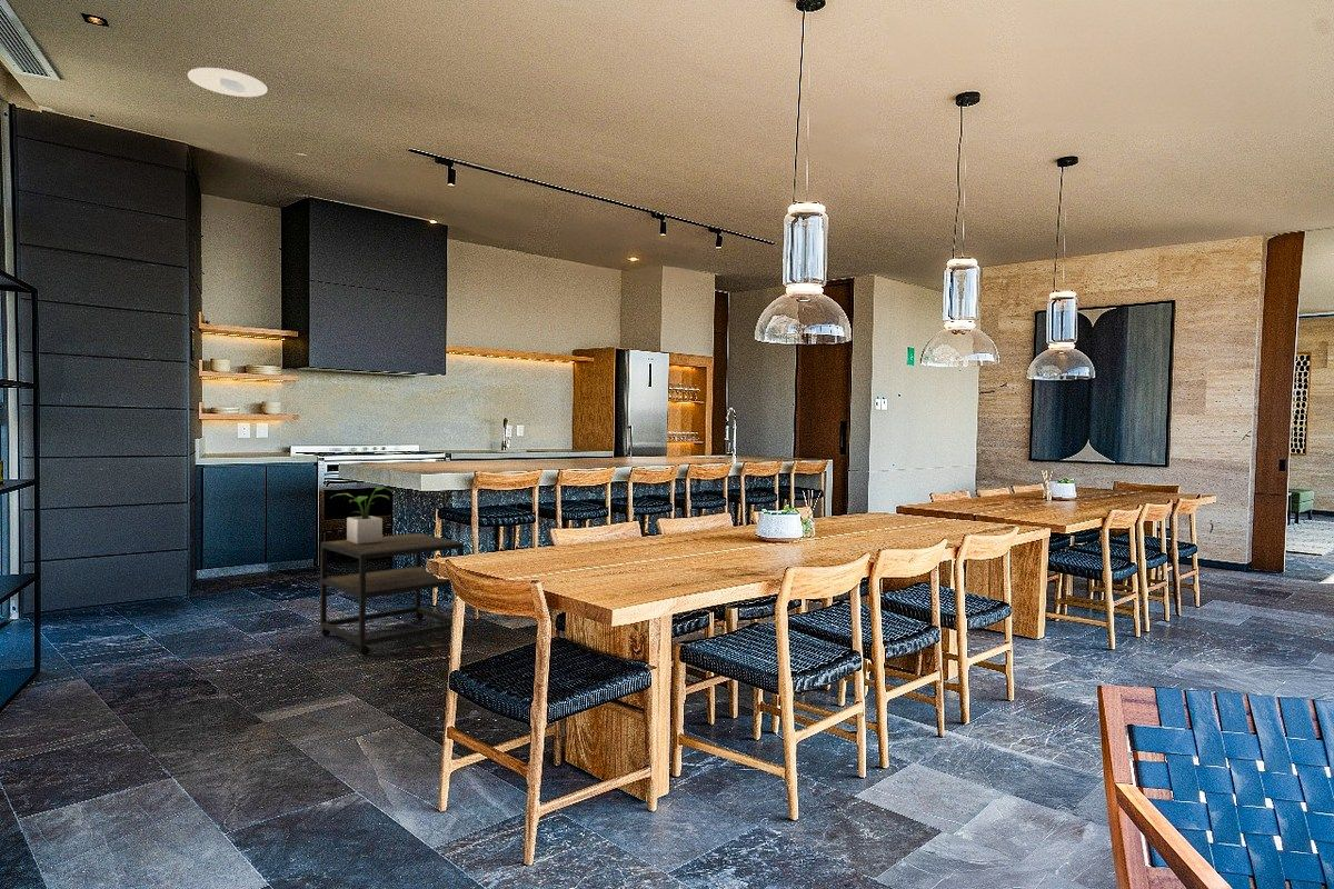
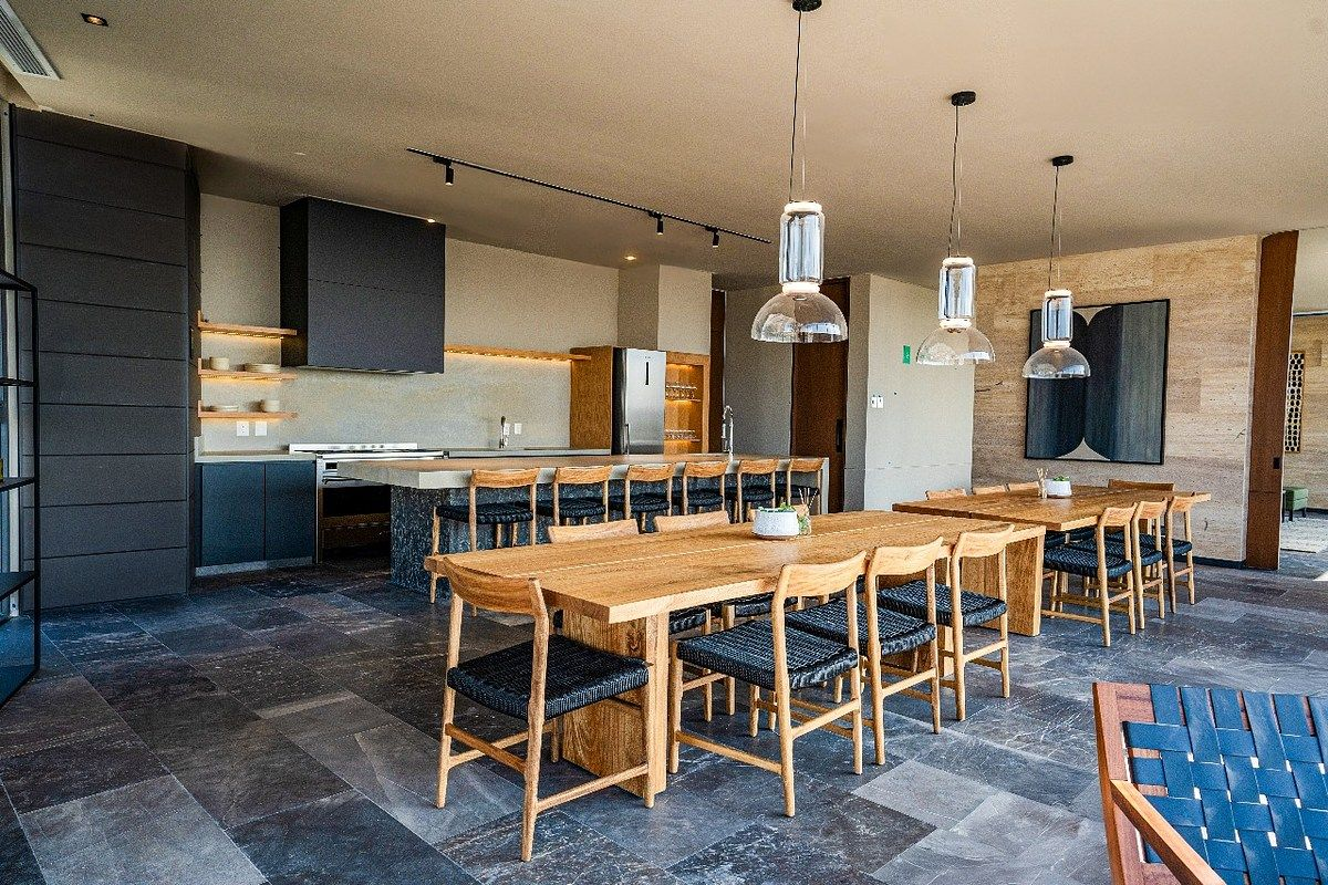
- recessed light [187,67,269,98]
- potted plant [331,486,395,545]
- side table [319,532,467,657]
